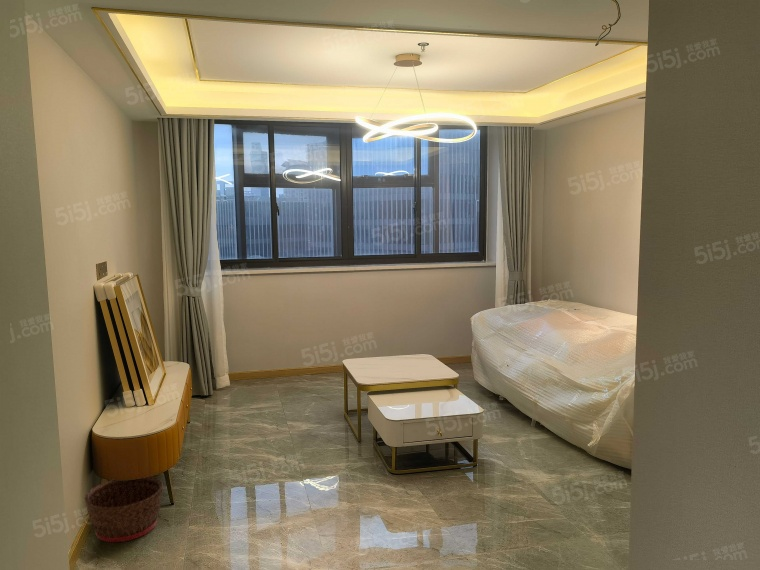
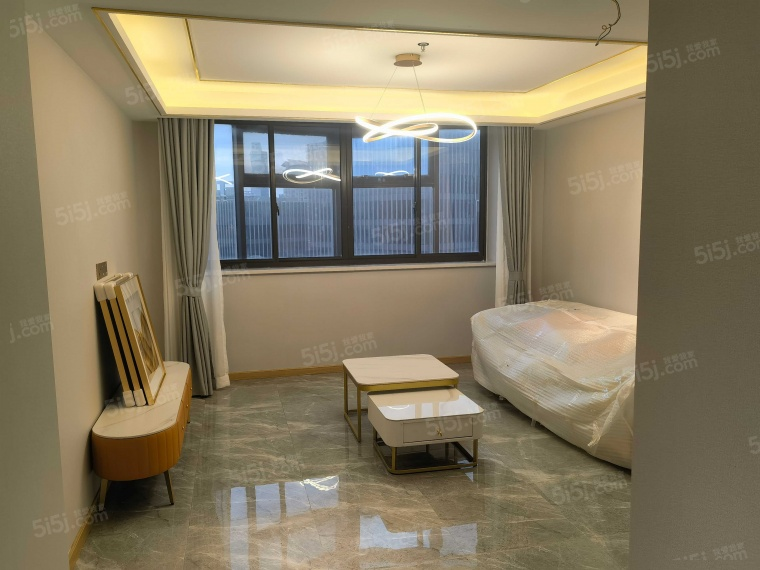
- basket [84,475,164,543]
